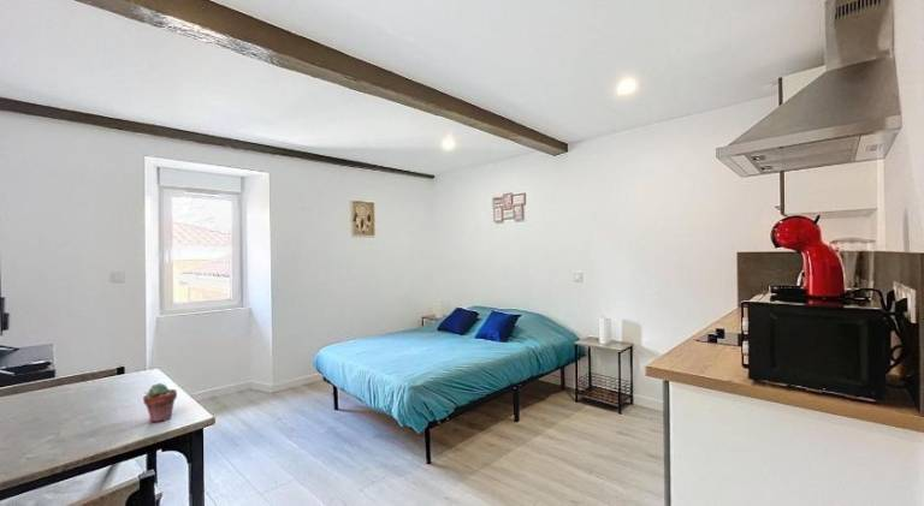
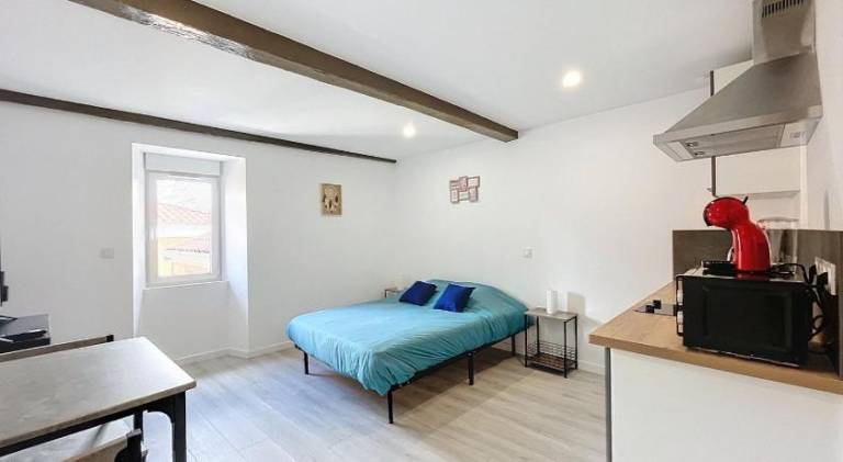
- potted succulent [142,382,178,423]
